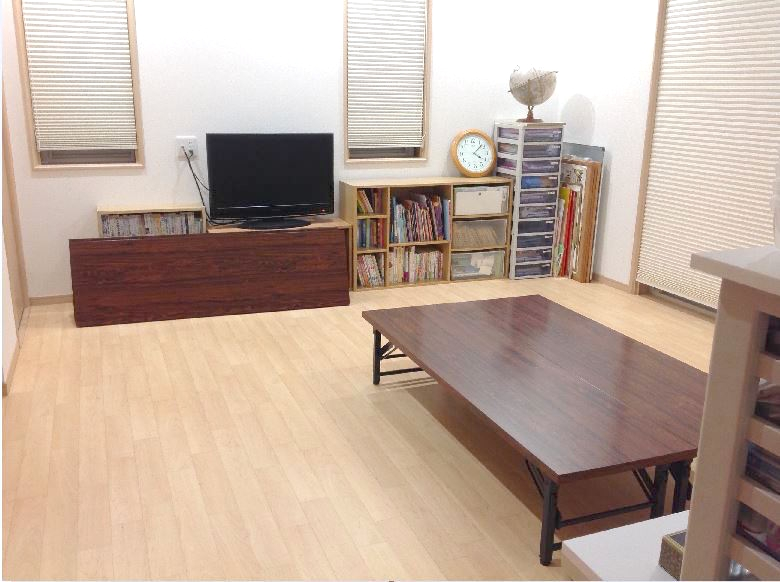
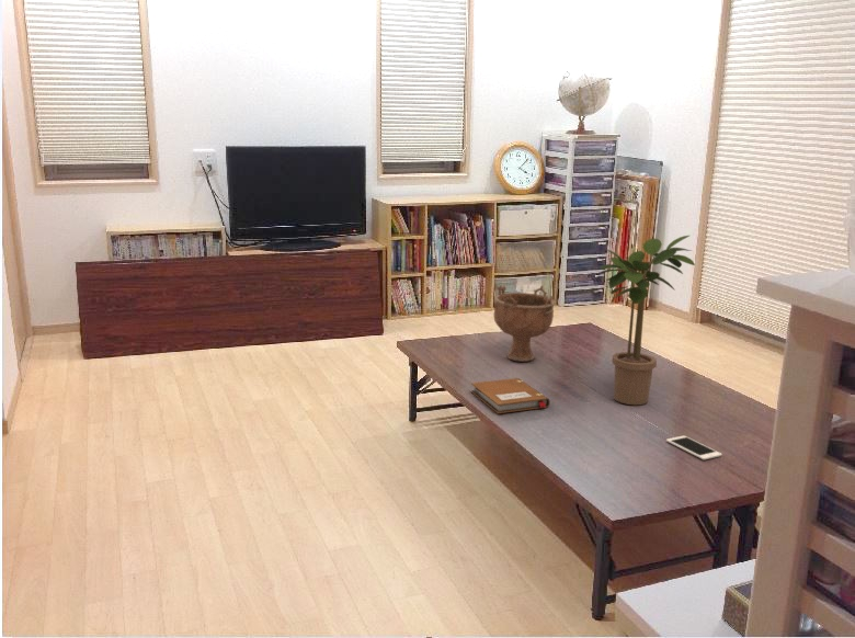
+ cell phone [665,435,723,460]
+ notebook [470,377,550,414]
+ potted plant [598,235,696,406]
+ decorative bowl [493,285,556,363]
